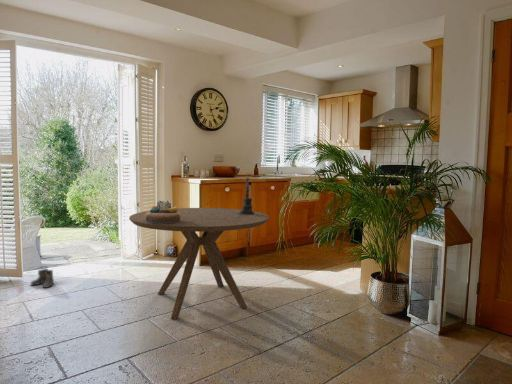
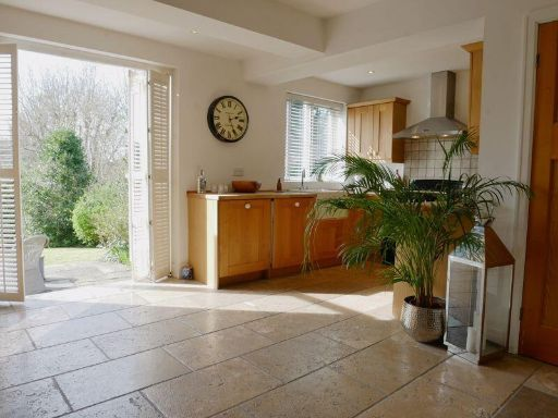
- candle holder [235,172,258,215]
- dining table [128,207,270,320]
- boots [29,268,59,289]
- decorative bowl [145,199,181,224]
